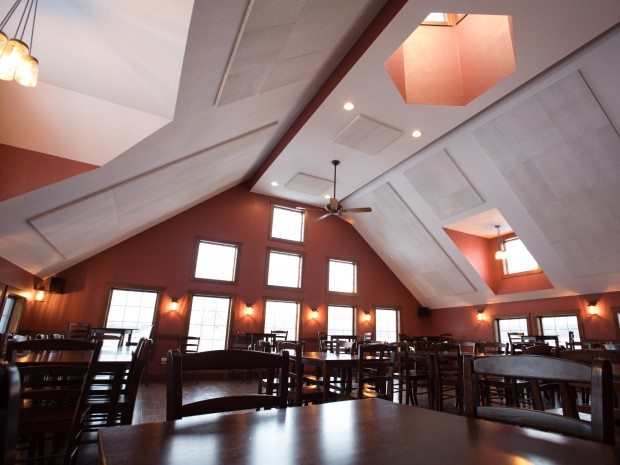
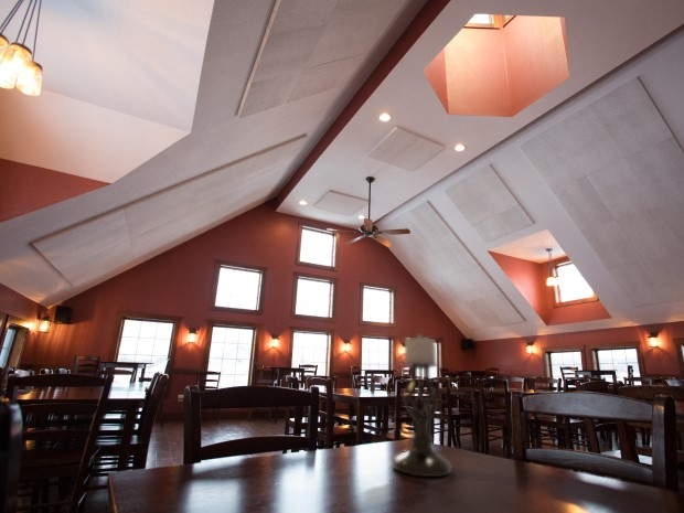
+ candle holder [392,333,452,478]
